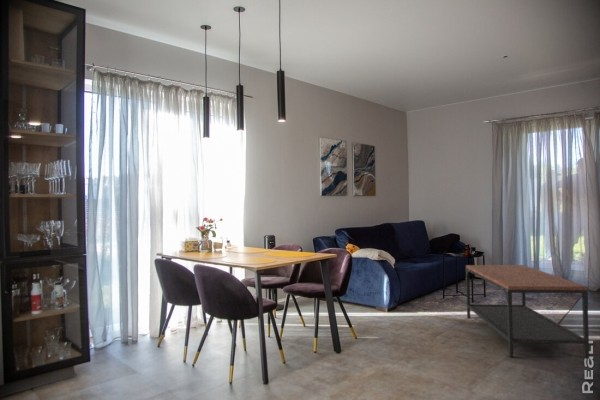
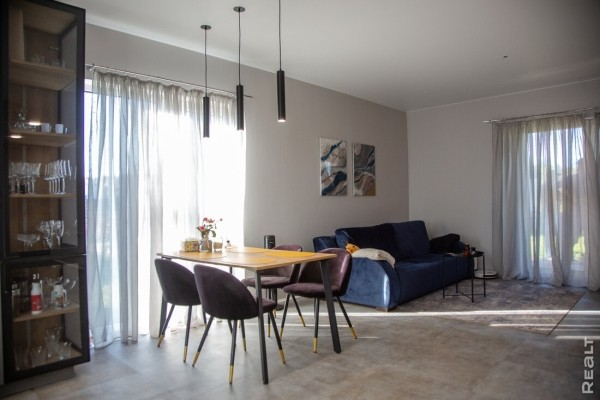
- coffee table [465,264,590,360]
